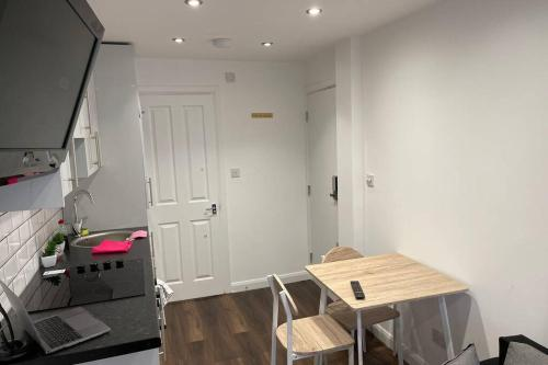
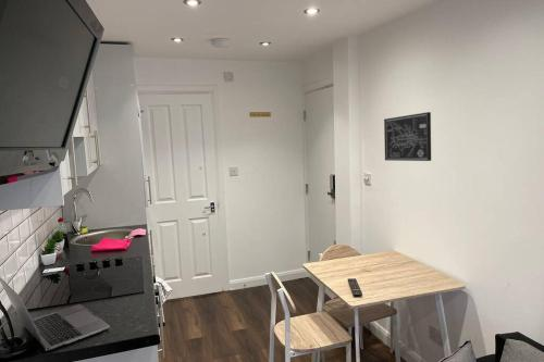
+ wall art [383,111,432,162]
